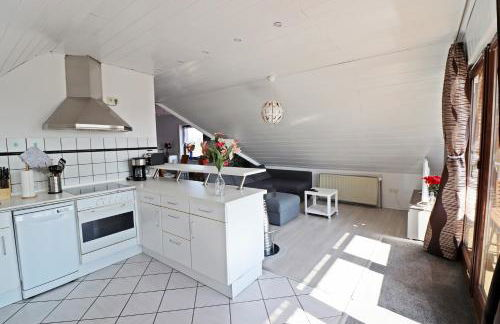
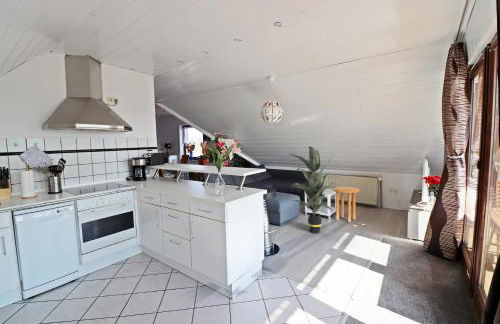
+ side table [332,186,360,223]
+ indoor plant [286,145,336,234]
